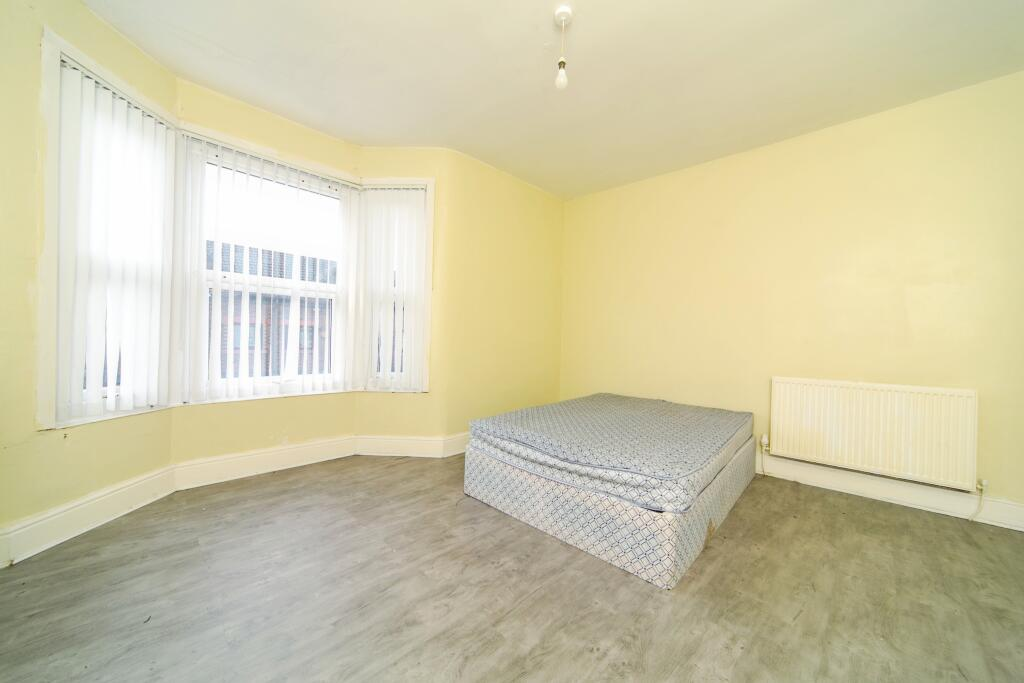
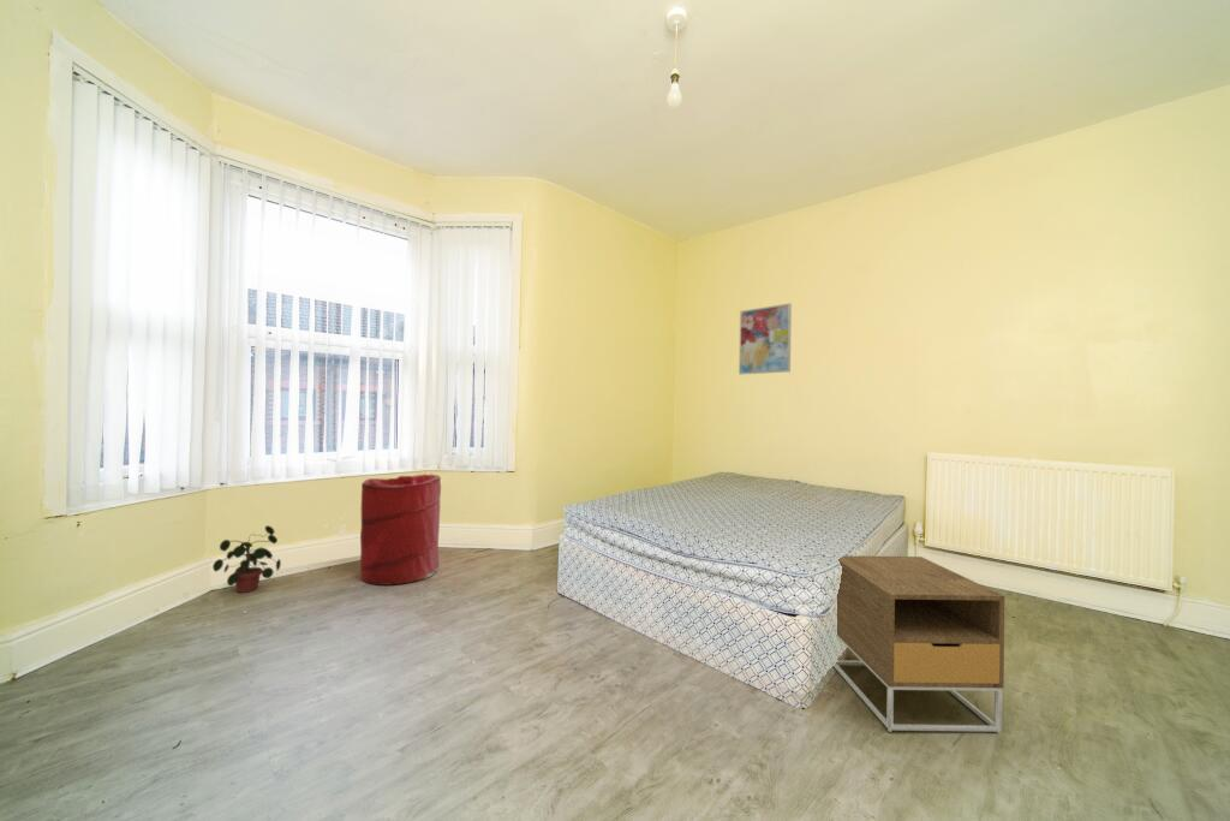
+ potted plant [211,524,282,594]
+ nightstand [832,554,1005,734]
+ wall art [738,302,793,376]
+ laundry hamper [359,472,442,587]
